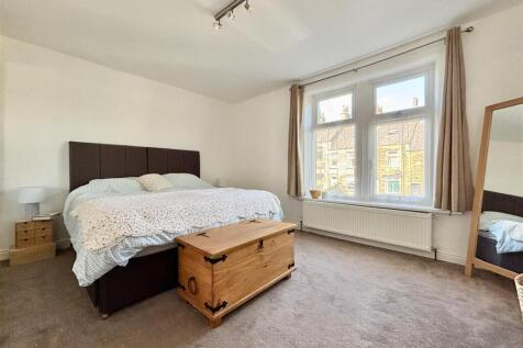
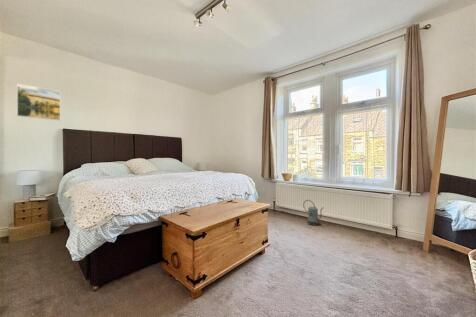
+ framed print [16,82,61,121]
+ watering can [302,199,325,227]
